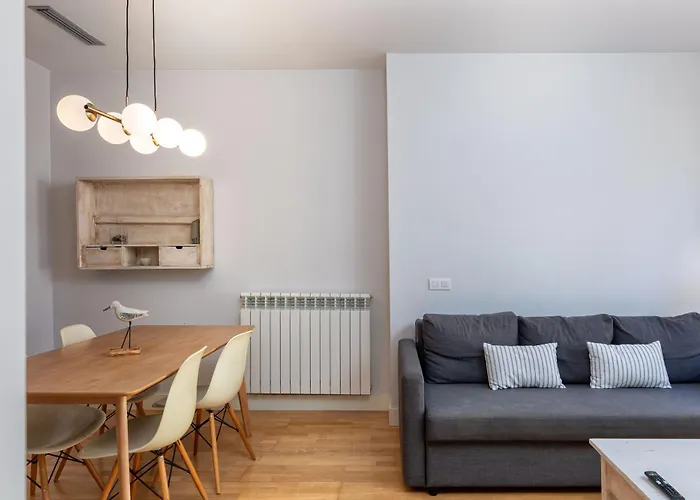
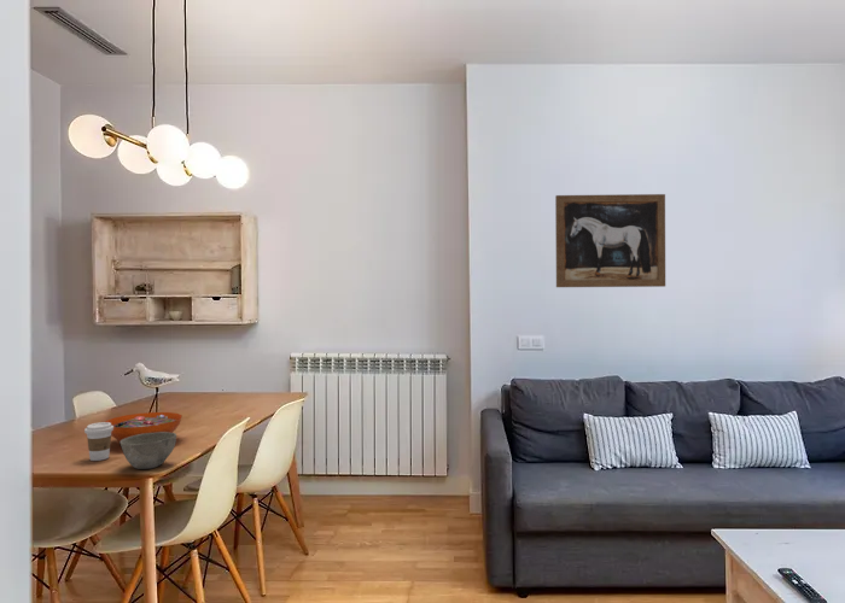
+ bowl [120,432,177,470]
+ coffee cup [83,421,113,462]
+ decorative bowl [104,411,183,443]
+ wall art [554,193,666,288]
